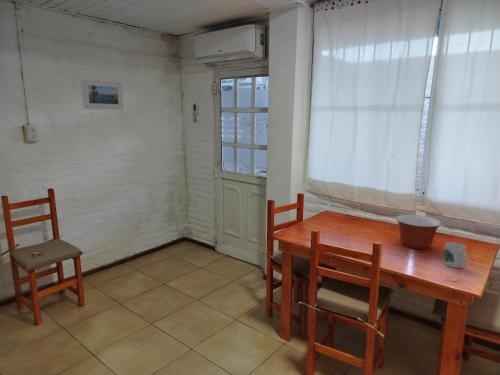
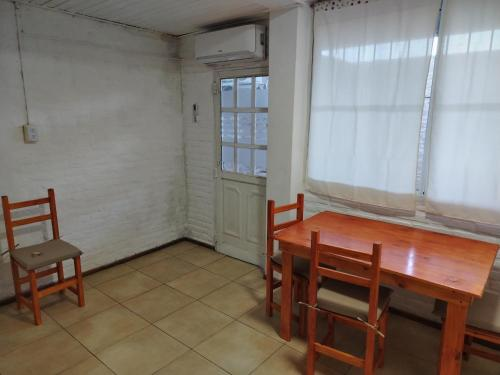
- mug [442,241,469,269]
- mixing bowl [395,214,443,250]
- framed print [80,78,125,111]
